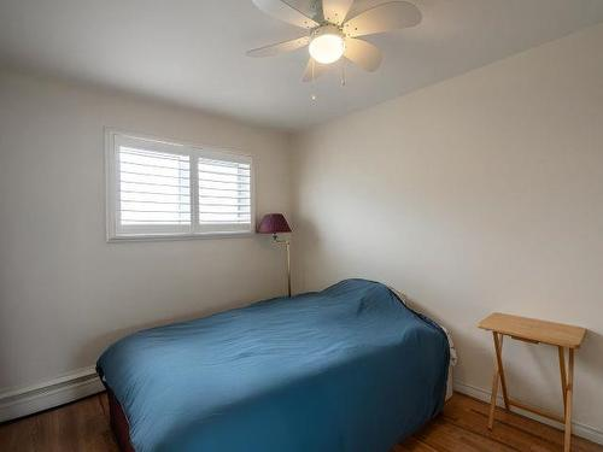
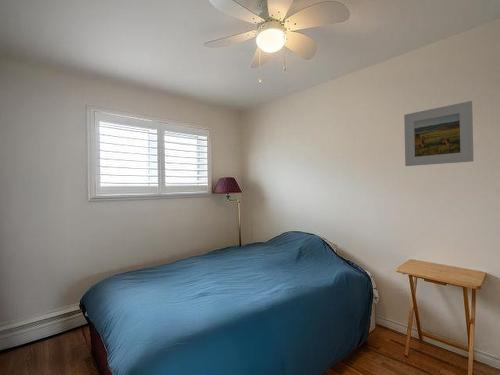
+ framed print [403,100,475,167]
